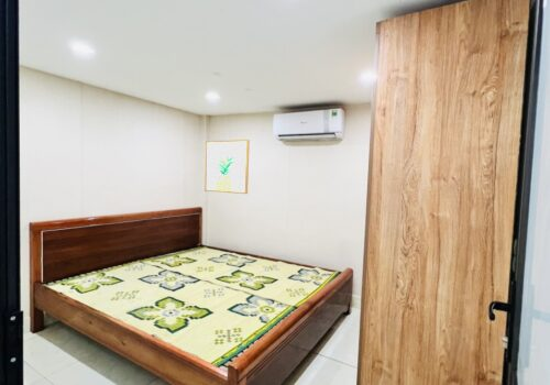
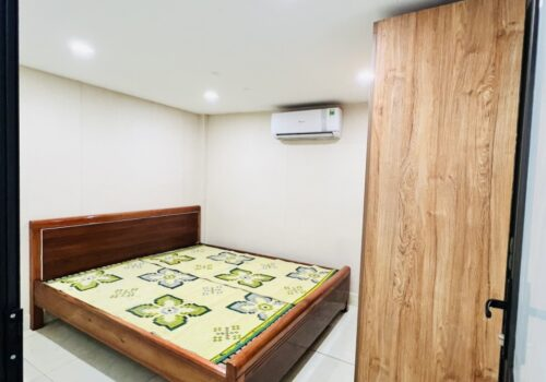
- wall art [204,139,251,195]
